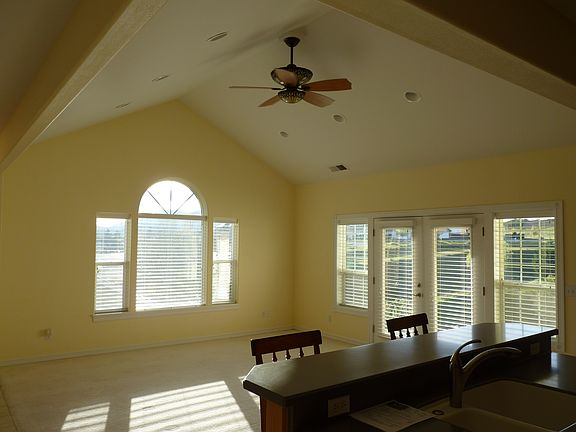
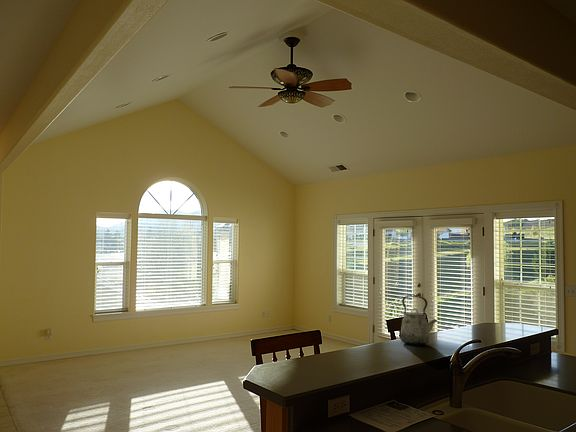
+ kettle [399,295,438,346]
